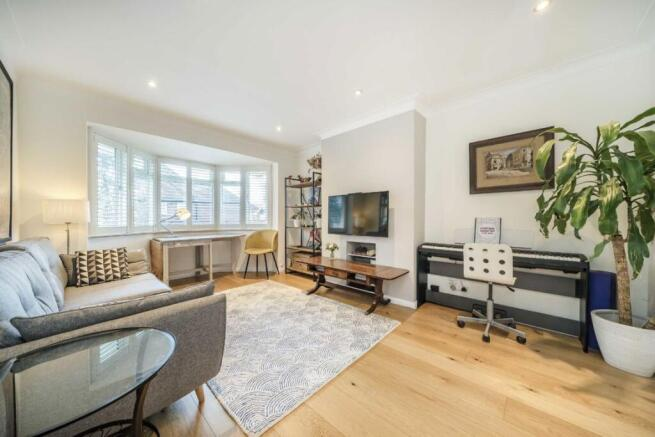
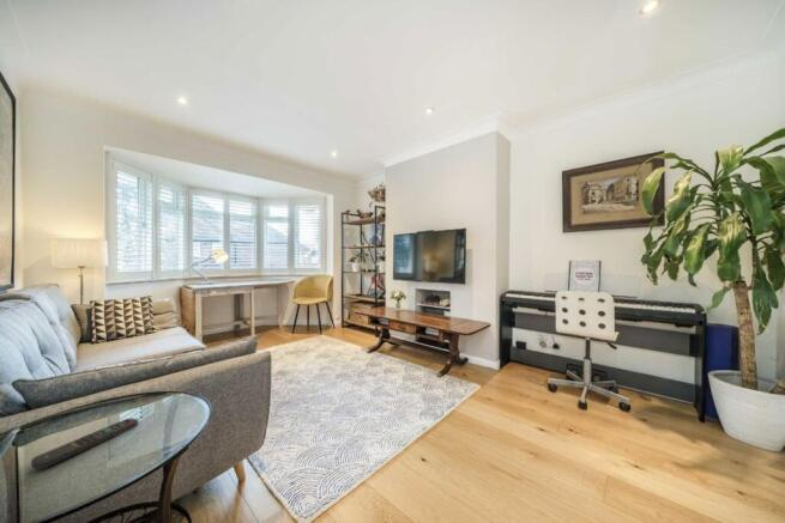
+ remote control [30,418,139,470]
